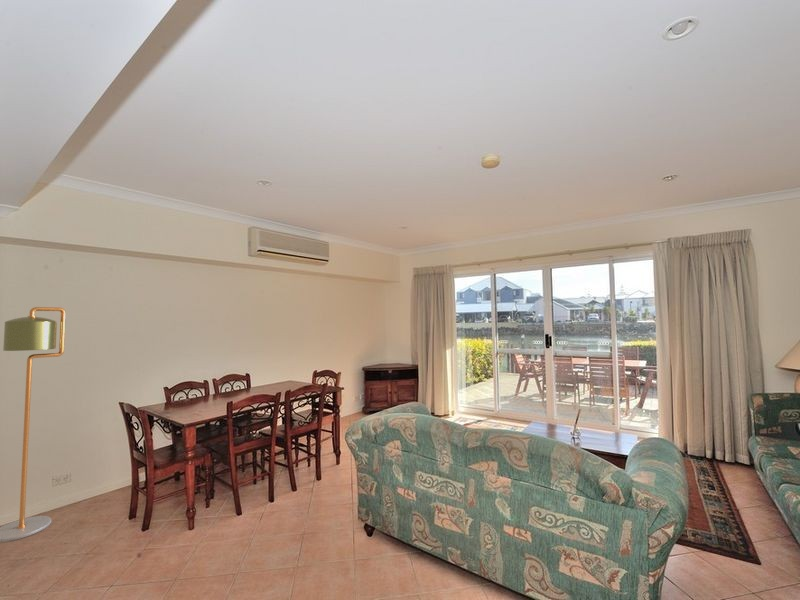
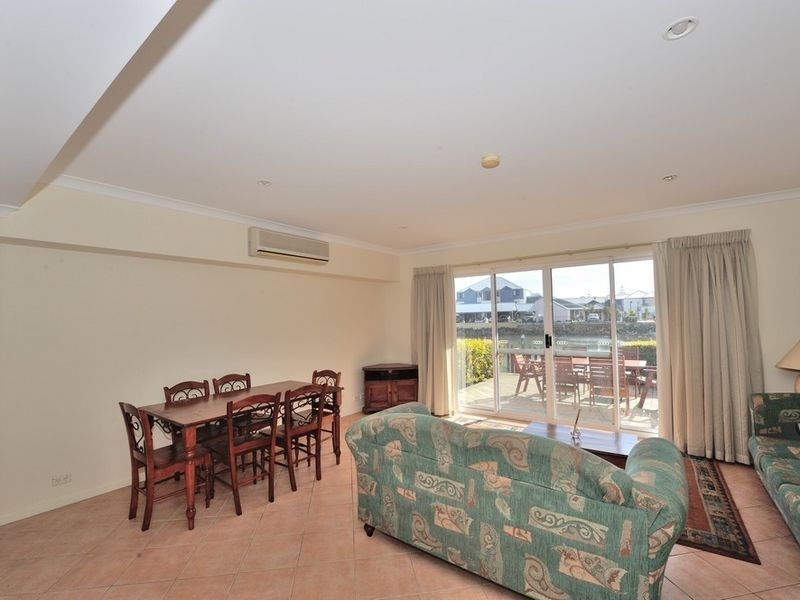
- floor lamp [0,306,67,543]
